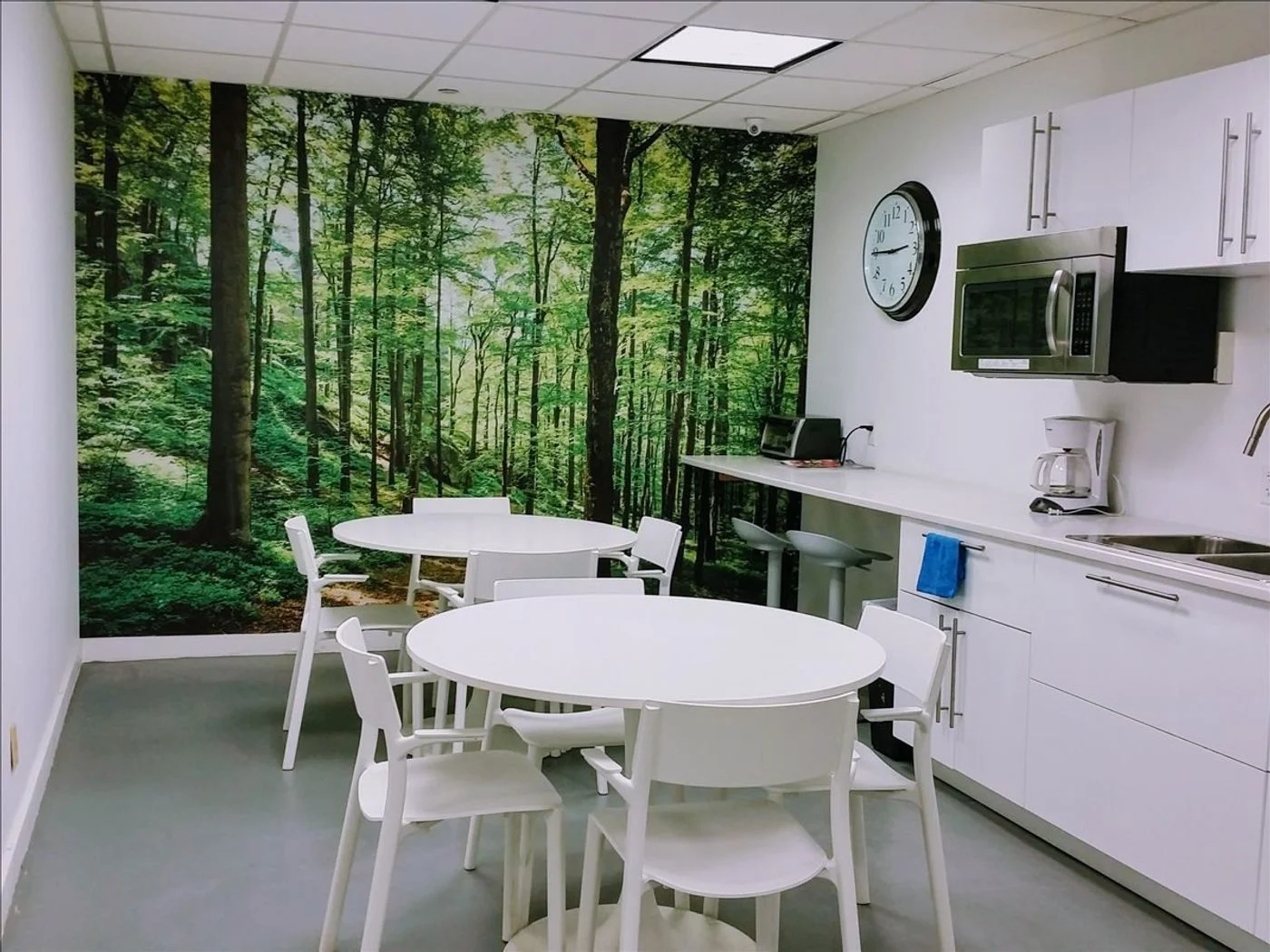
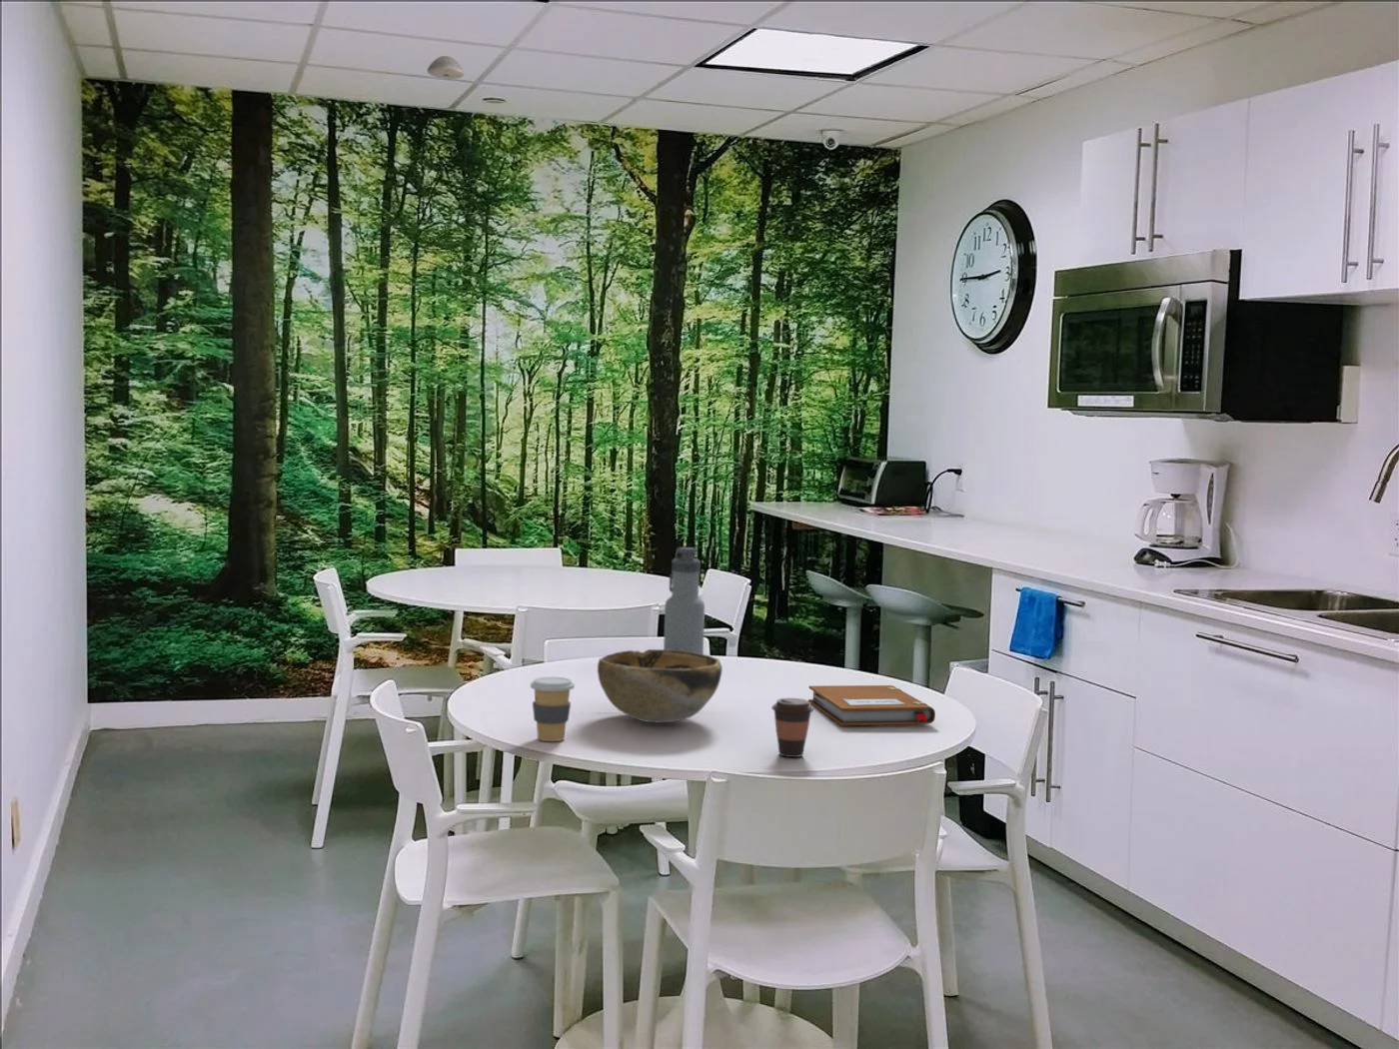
+ decorative bowl [597,648,724,723]
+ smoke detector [426,55,466,80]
+ water bottle [662,547,705,655]
+ notebook [807,684,936,726]
+ coffee cup [530,677,576,743]
+ coffee cup [770,697,814,758]
